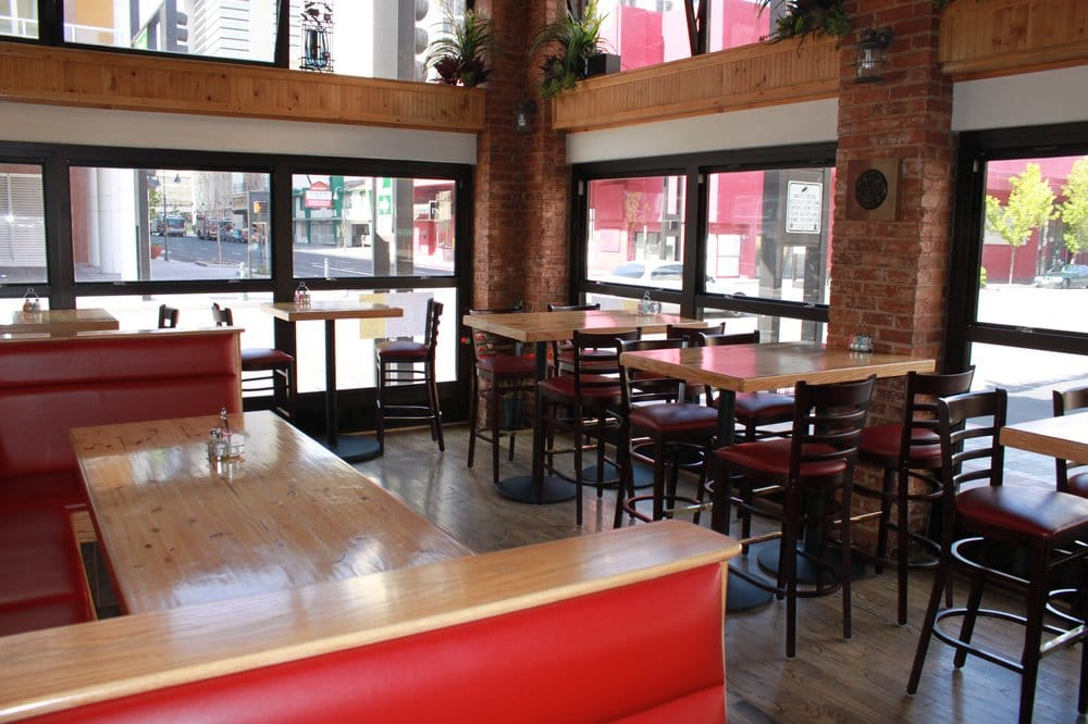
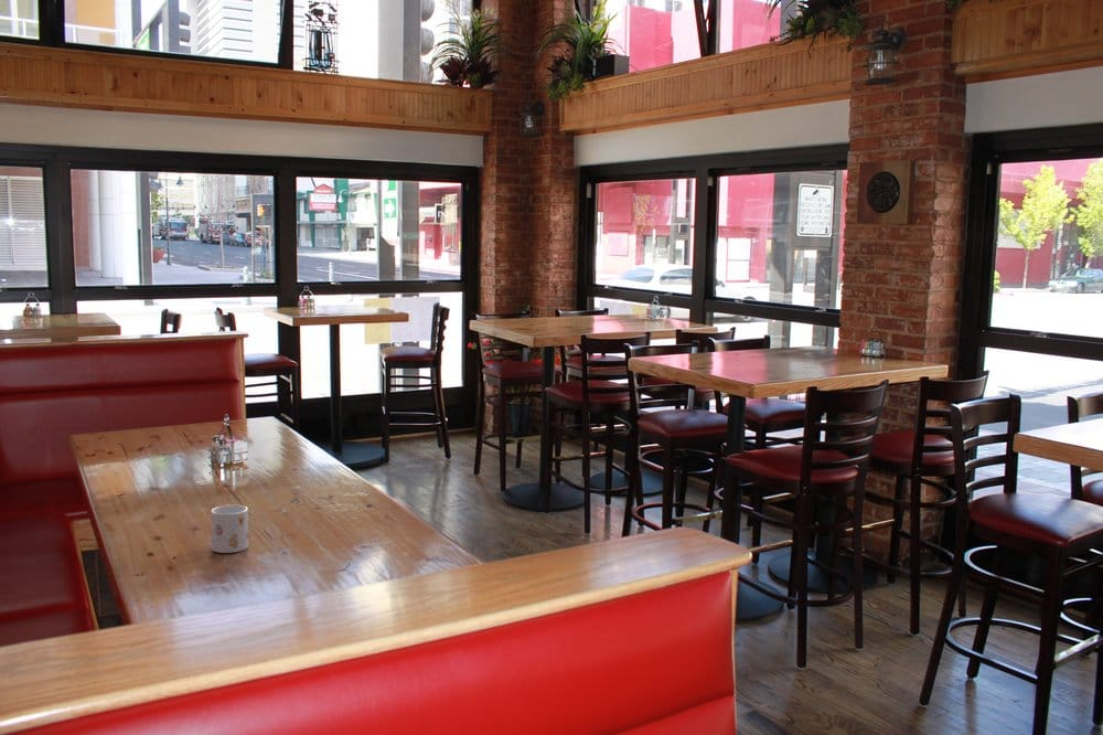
+ mug [210,504,249,554]
